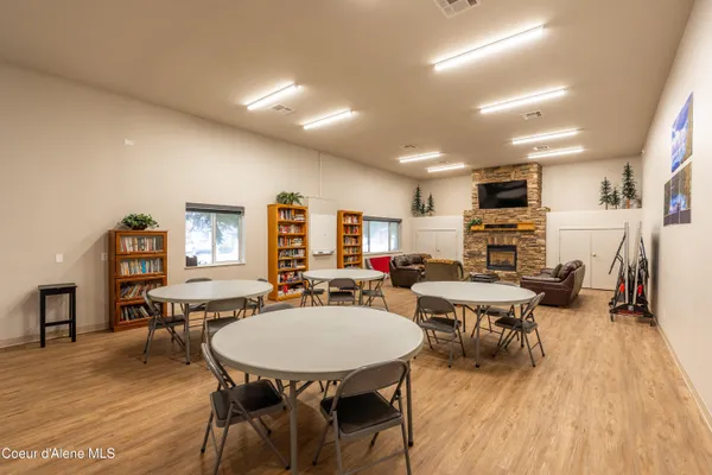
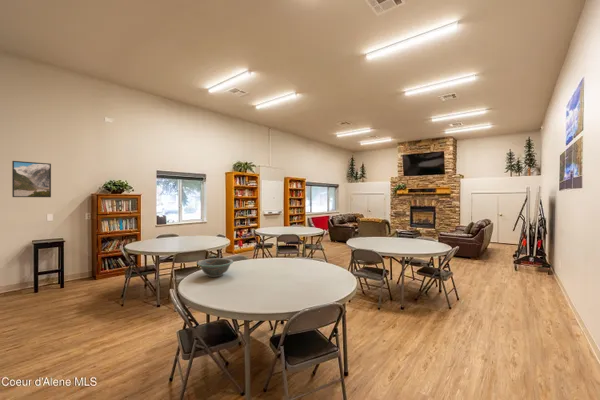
+ decorative bowl [196,257,234,278]
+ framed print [11,160,52,198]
